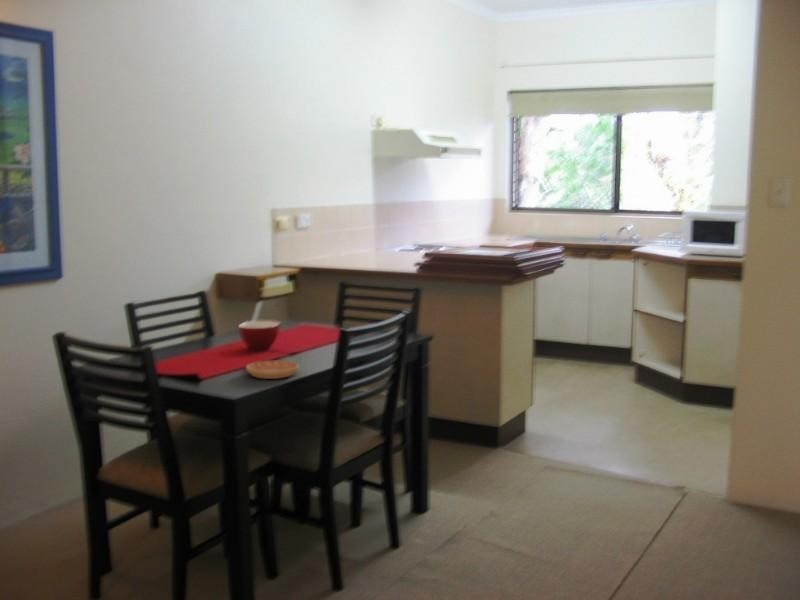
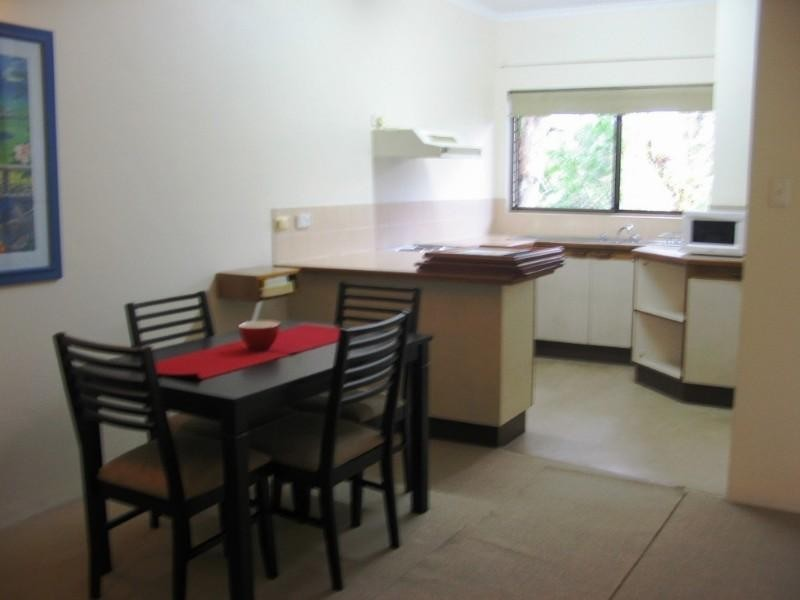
- saucer [245,360,300,380]
